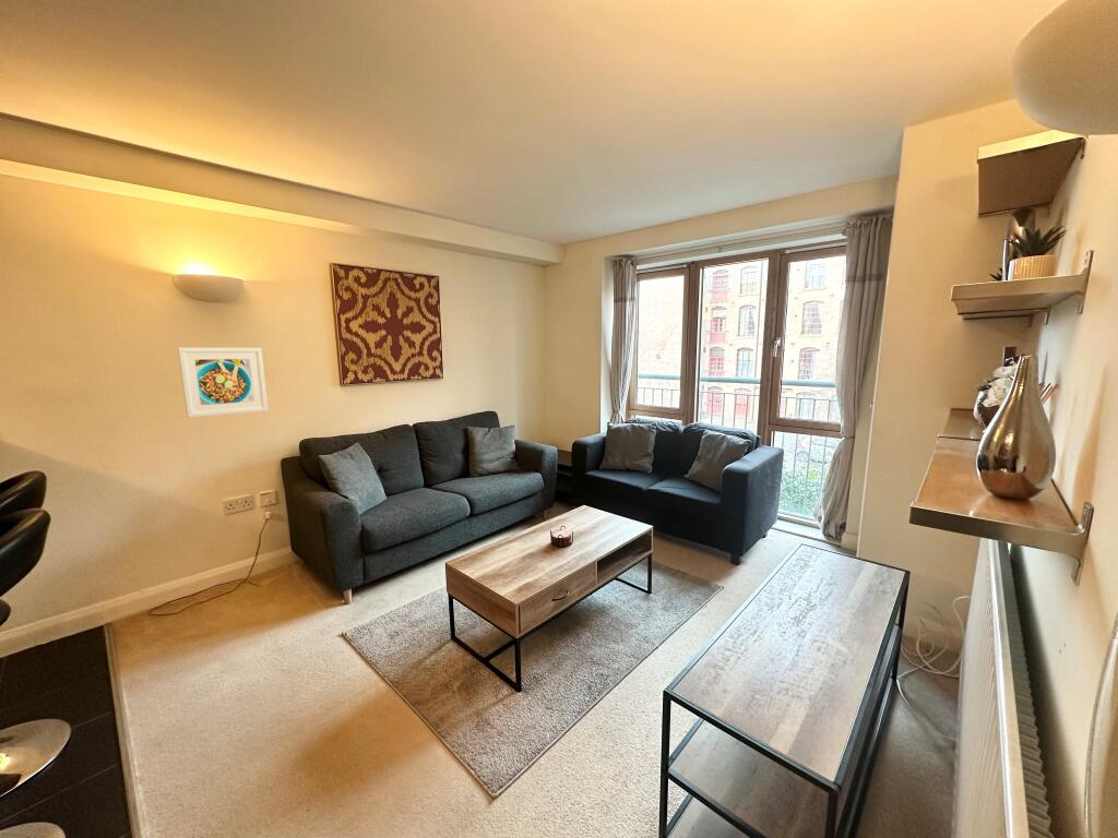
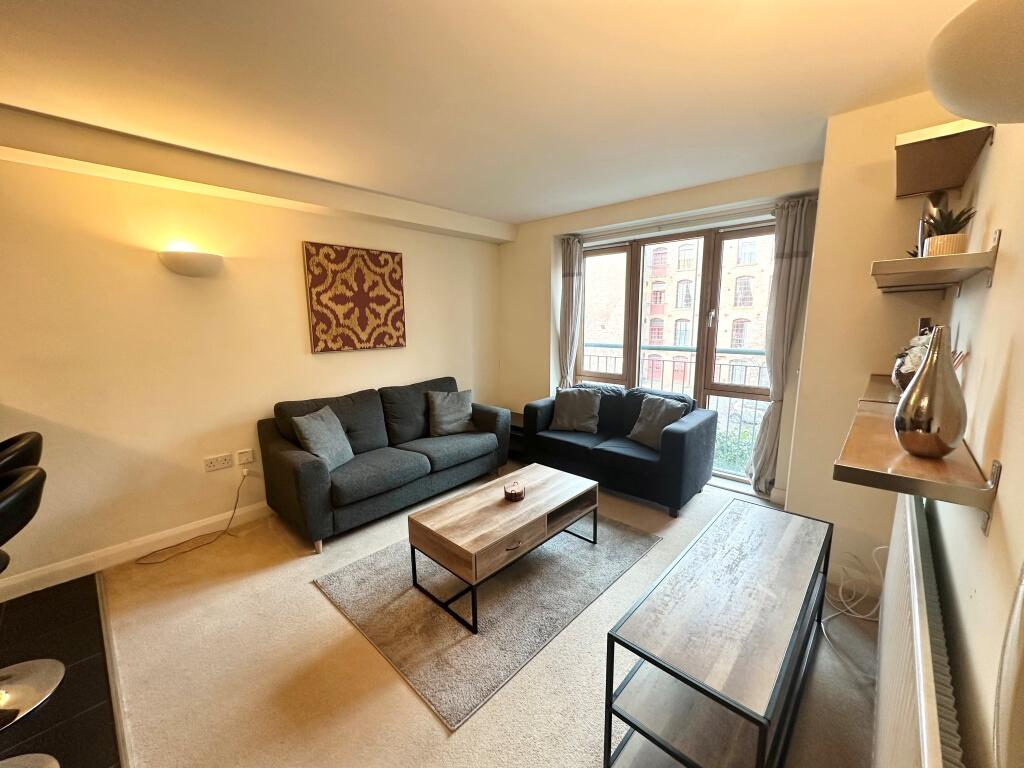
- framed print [177,347,269,419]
